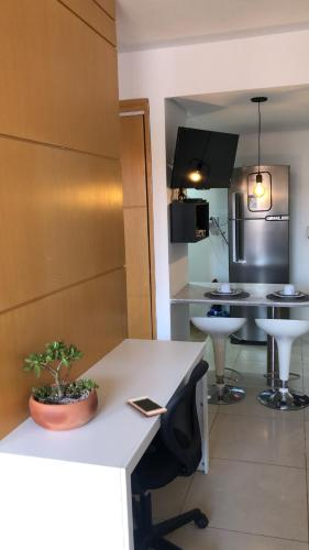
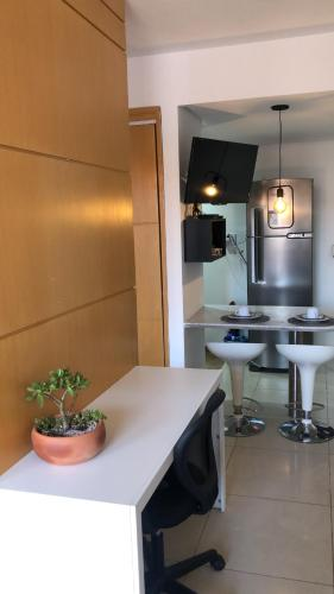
- cell phone [126,395,168,417]
